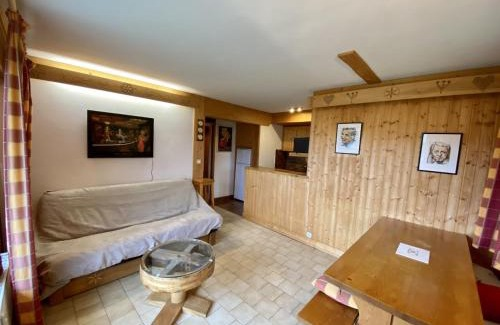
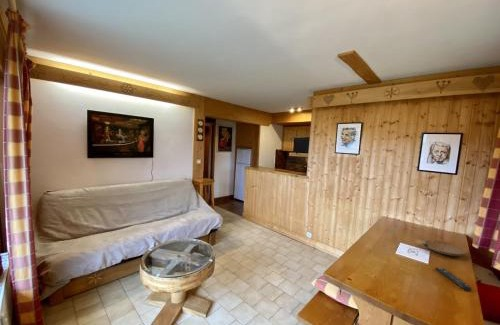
+ bowl [421,239,467,257]
+ remote control [434,267,472,292]
